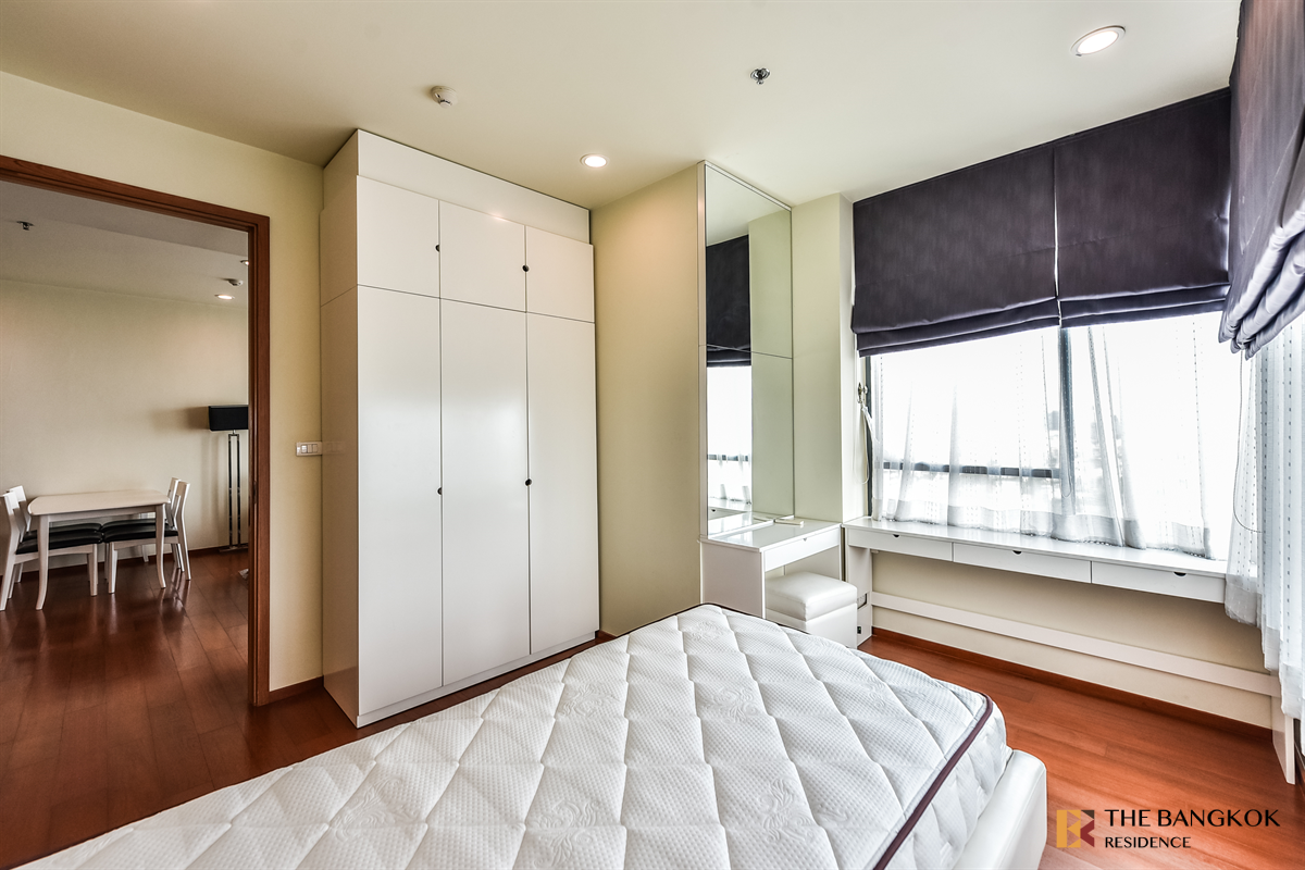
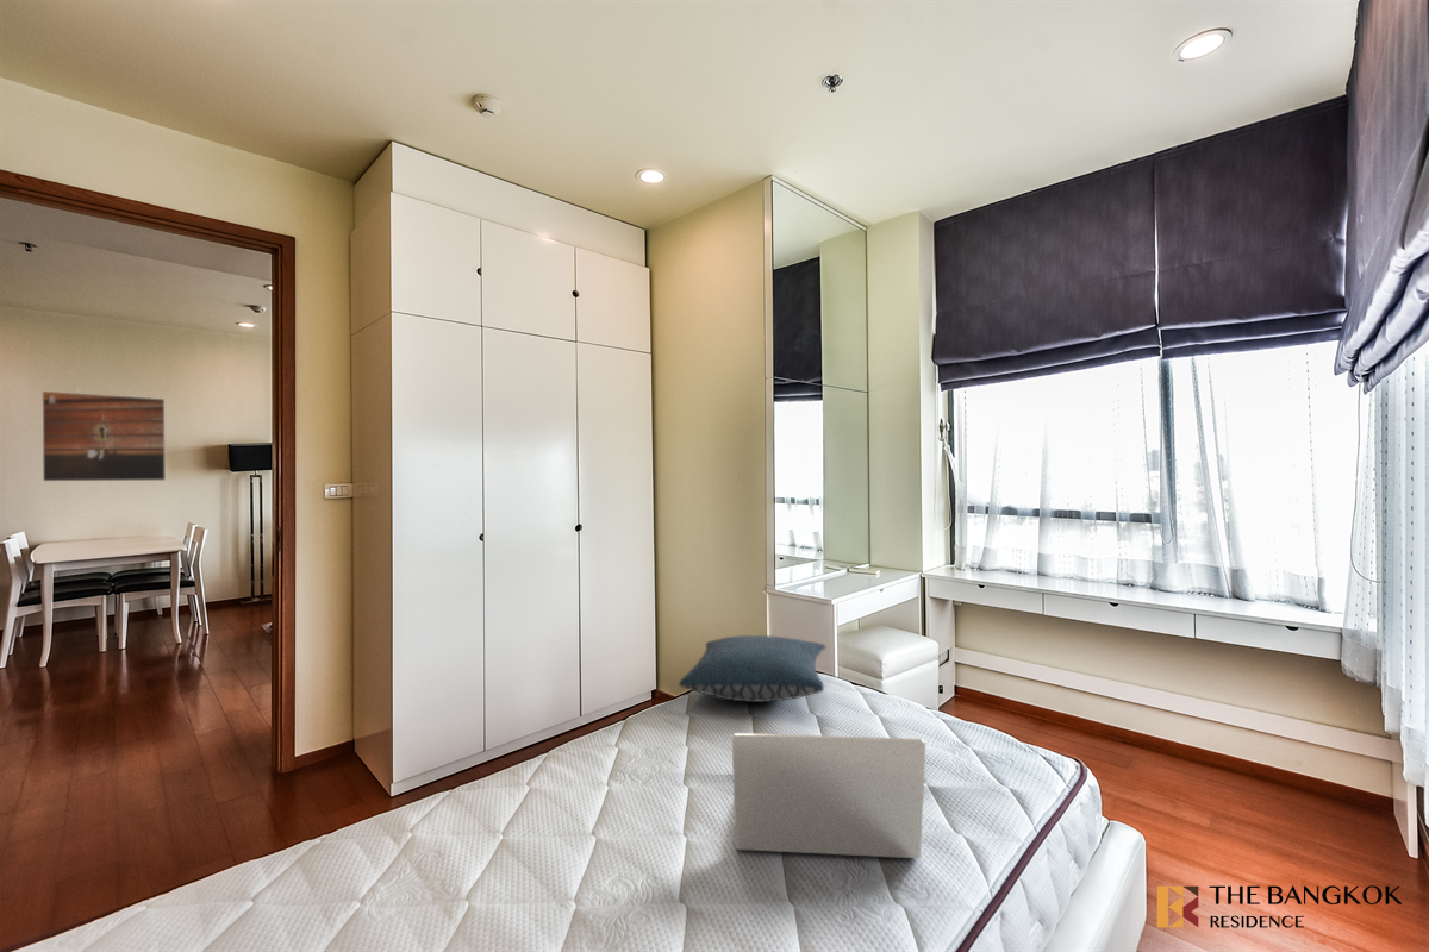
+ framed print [40,389,167,482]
+ laptop [731,732,926,859]
+ pillow [678,634,826,703]
